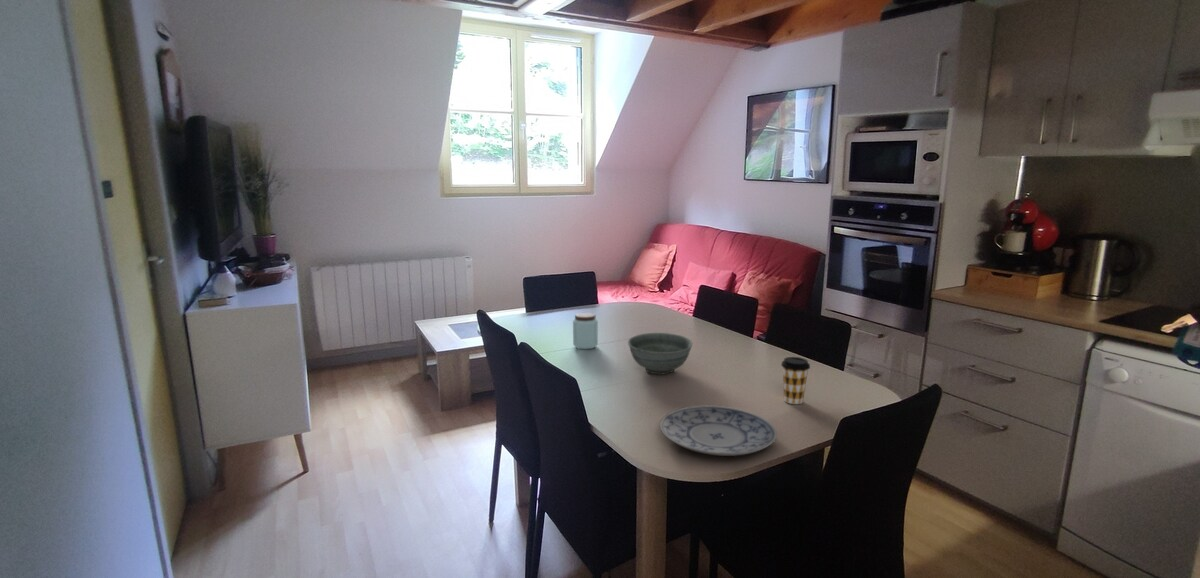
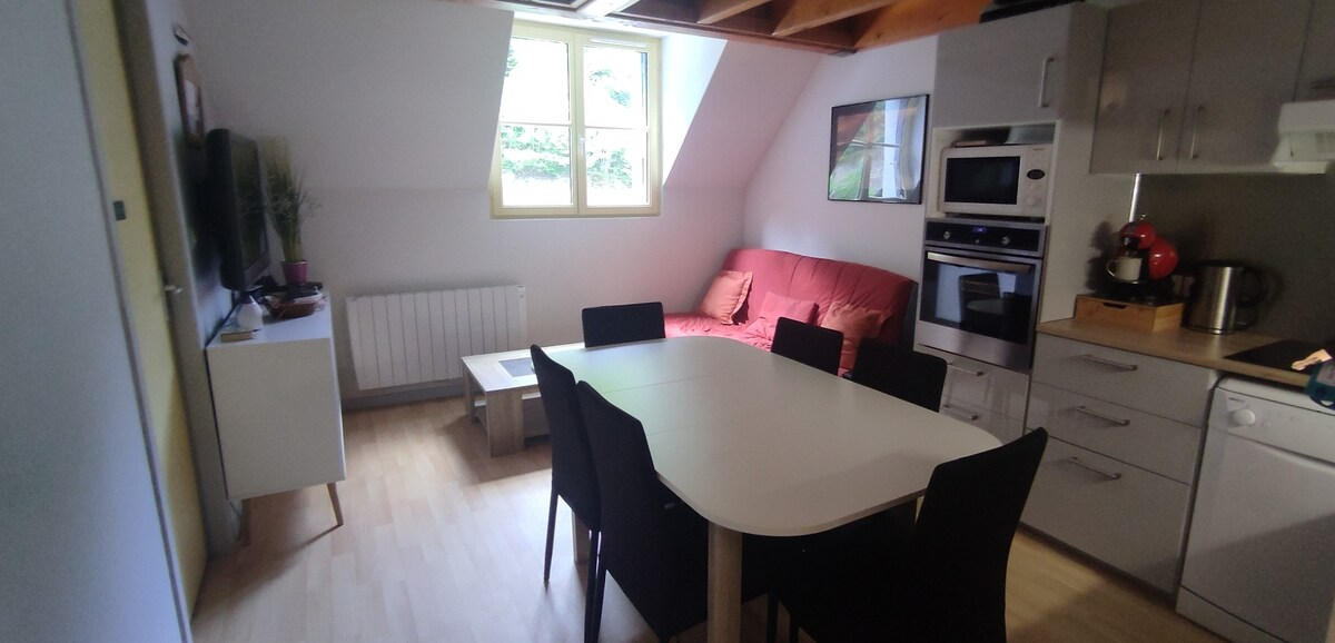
- plate [658,405,778,457]
- peanut butter [572,312,599,350]
- bowl [627,332,693,375]
- coffee cup [780,356,811,405]
